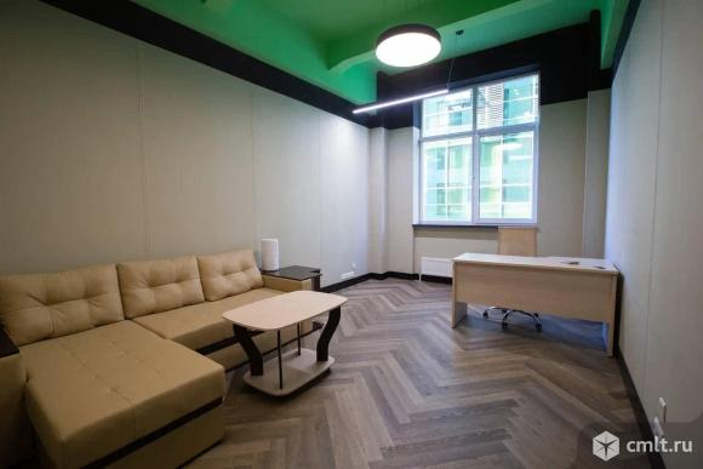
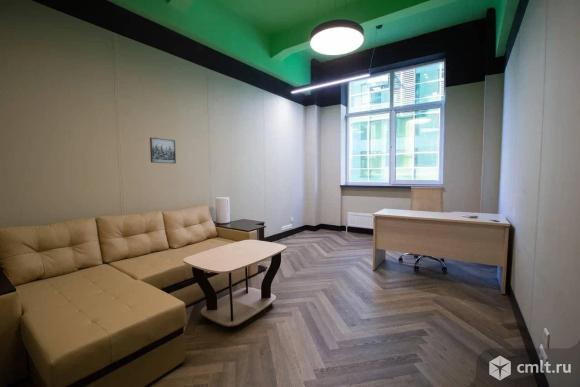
+ wall art [149,136,177,165]
